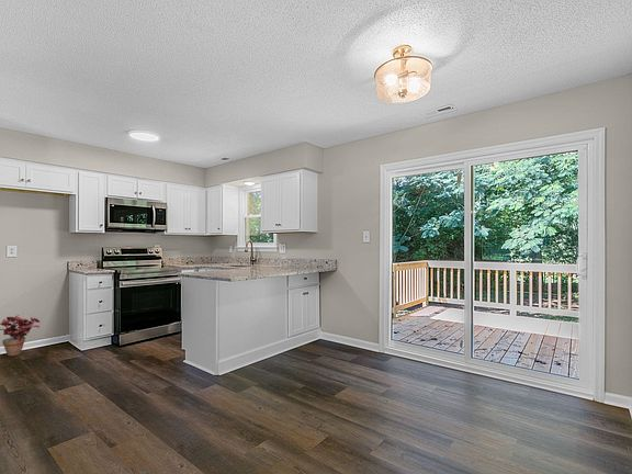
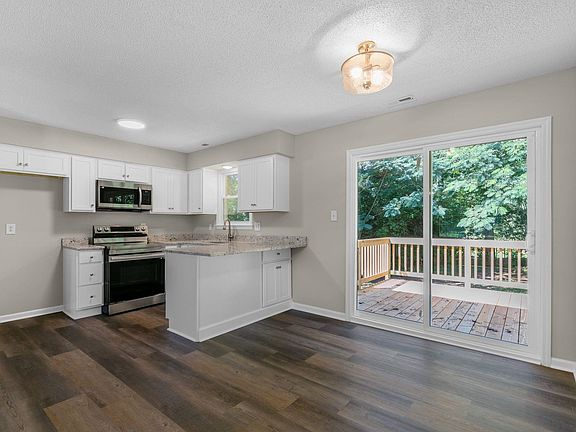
- potted plant [0,314,41,358]
